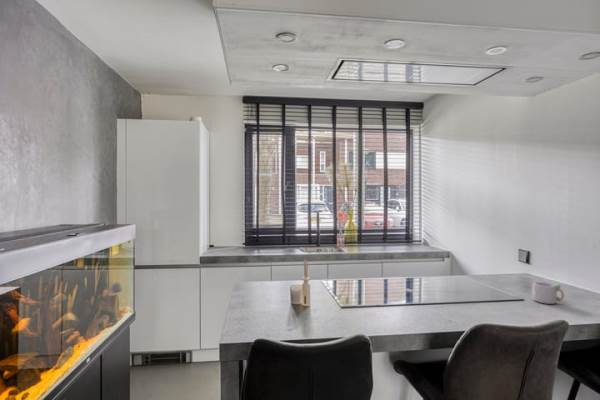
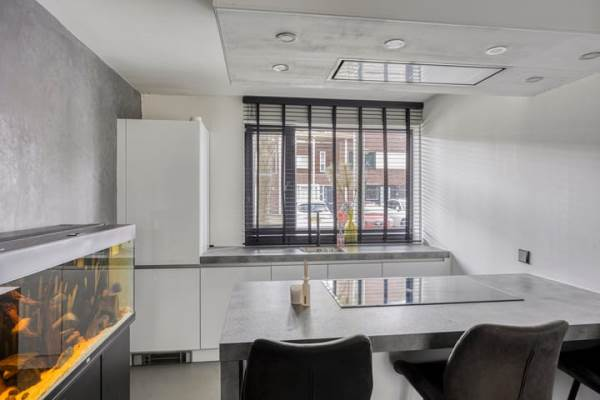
- mug [531,281,565,305]
